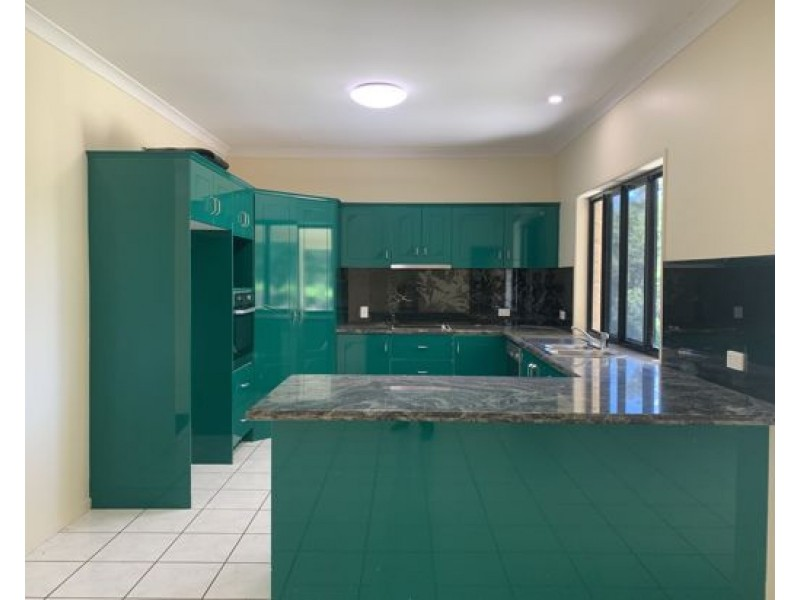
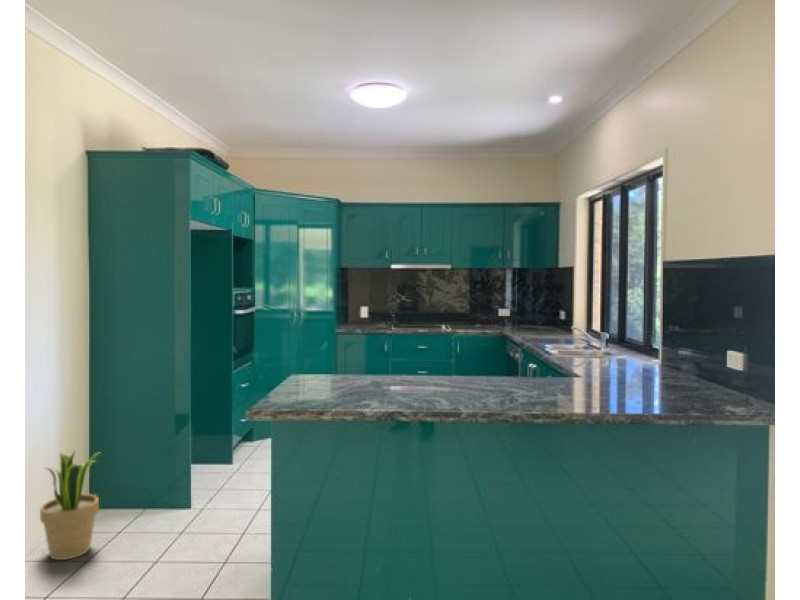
+ potted plant [39,450,102,561]
